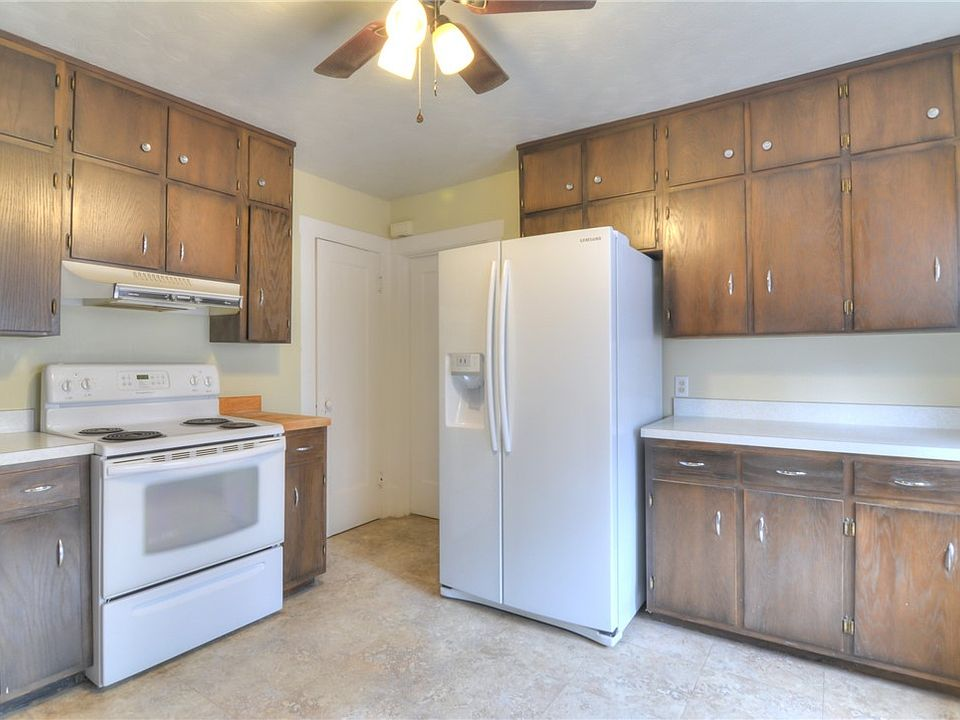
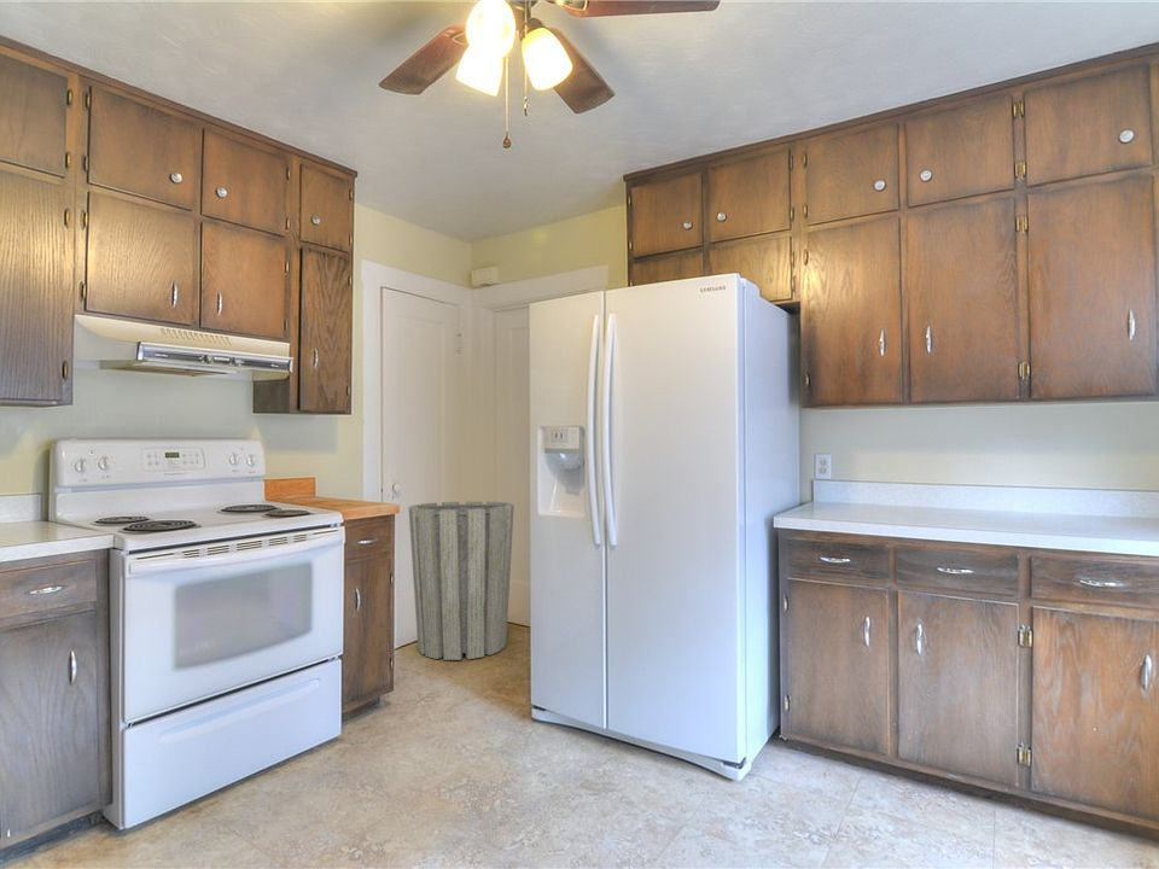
+ trash can [408,500,516,661]
